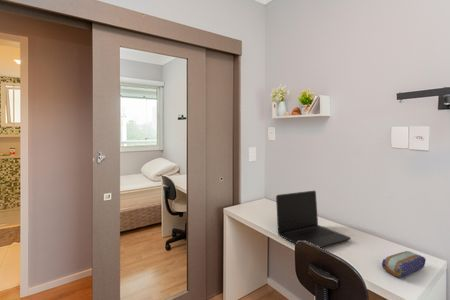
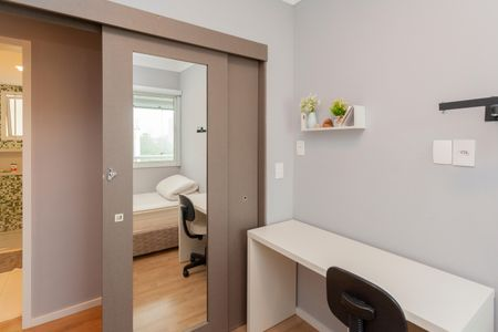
- pencil case [381,250,427,278]
- laptop [275,190,352,249]
